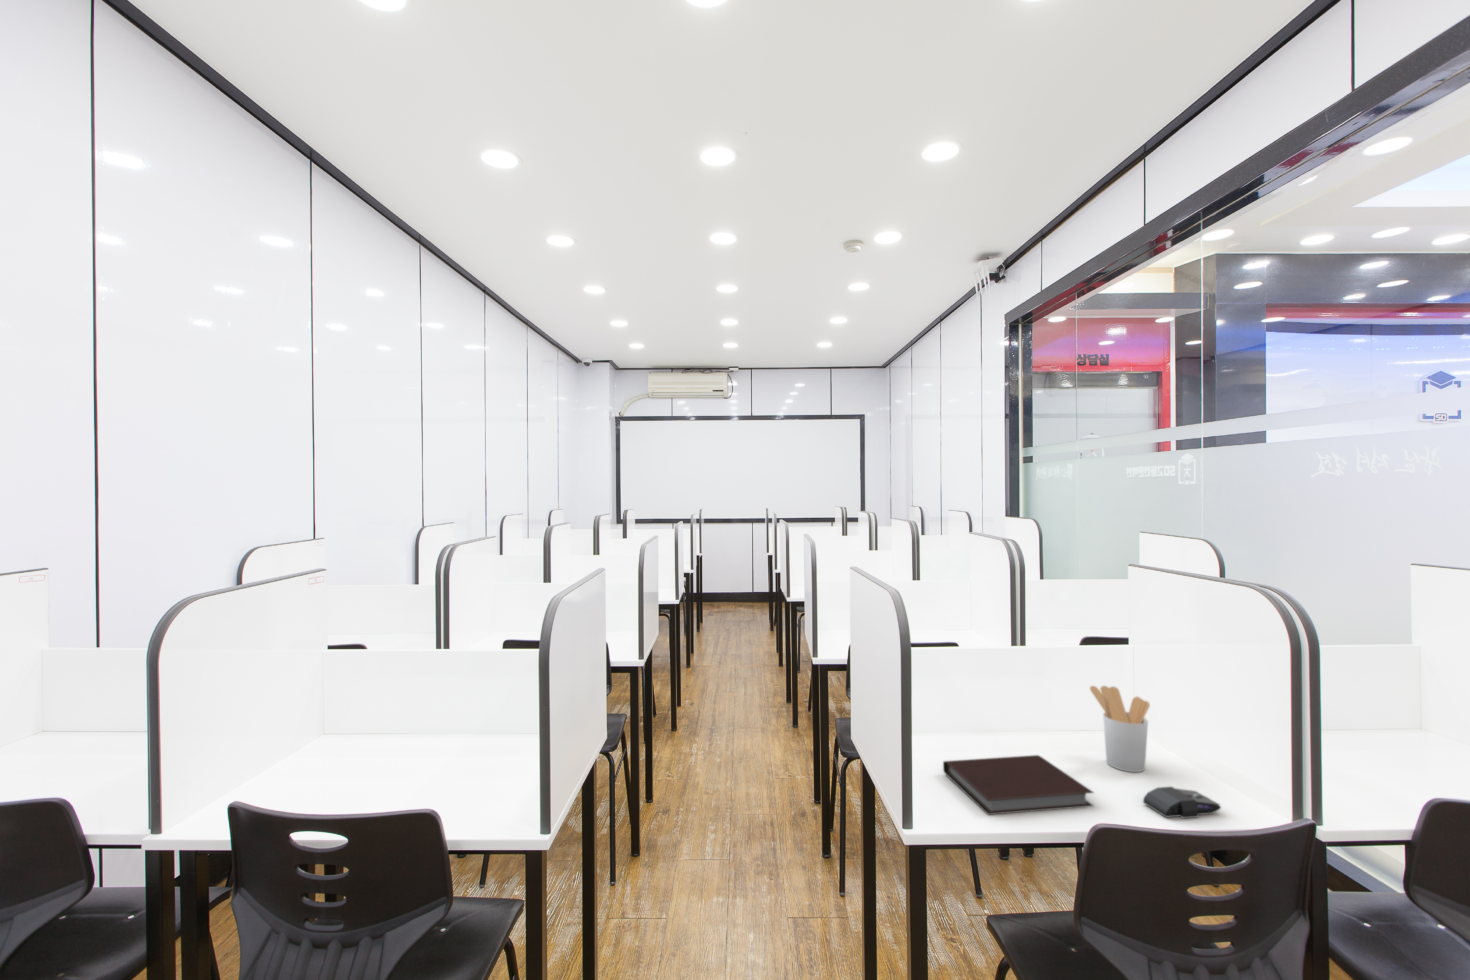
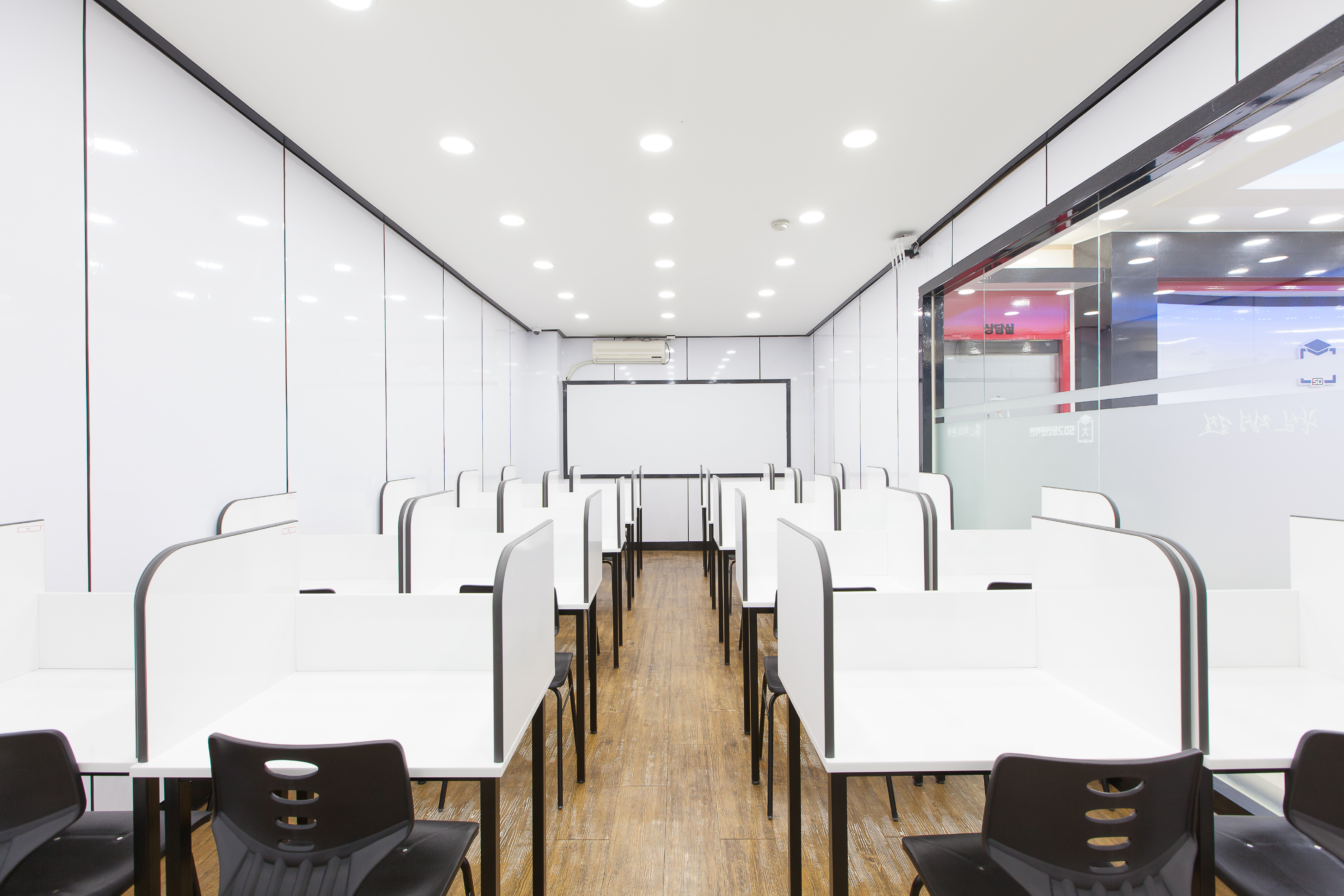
- computer mouse [1143,786,1222,818]
- utensil holder [1089,686,1151,772]
- notebook [943,755,1095,815]
